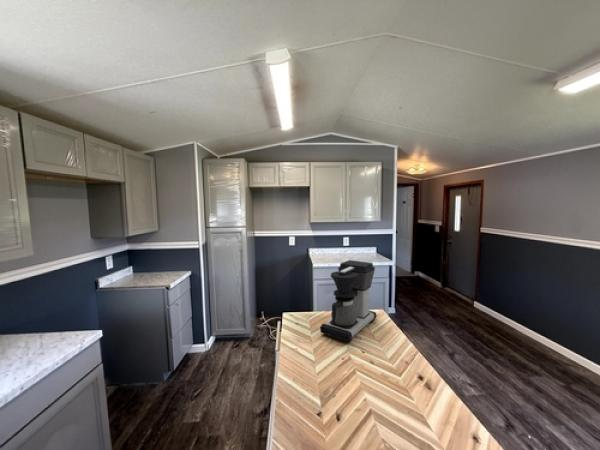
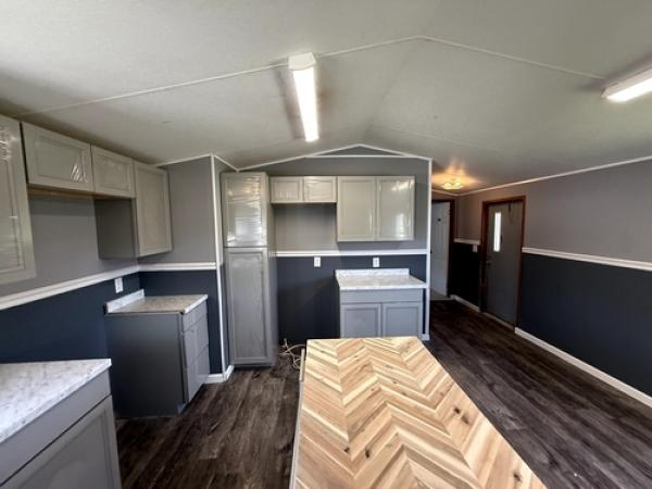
- coffee maker [319,259,377,343]
